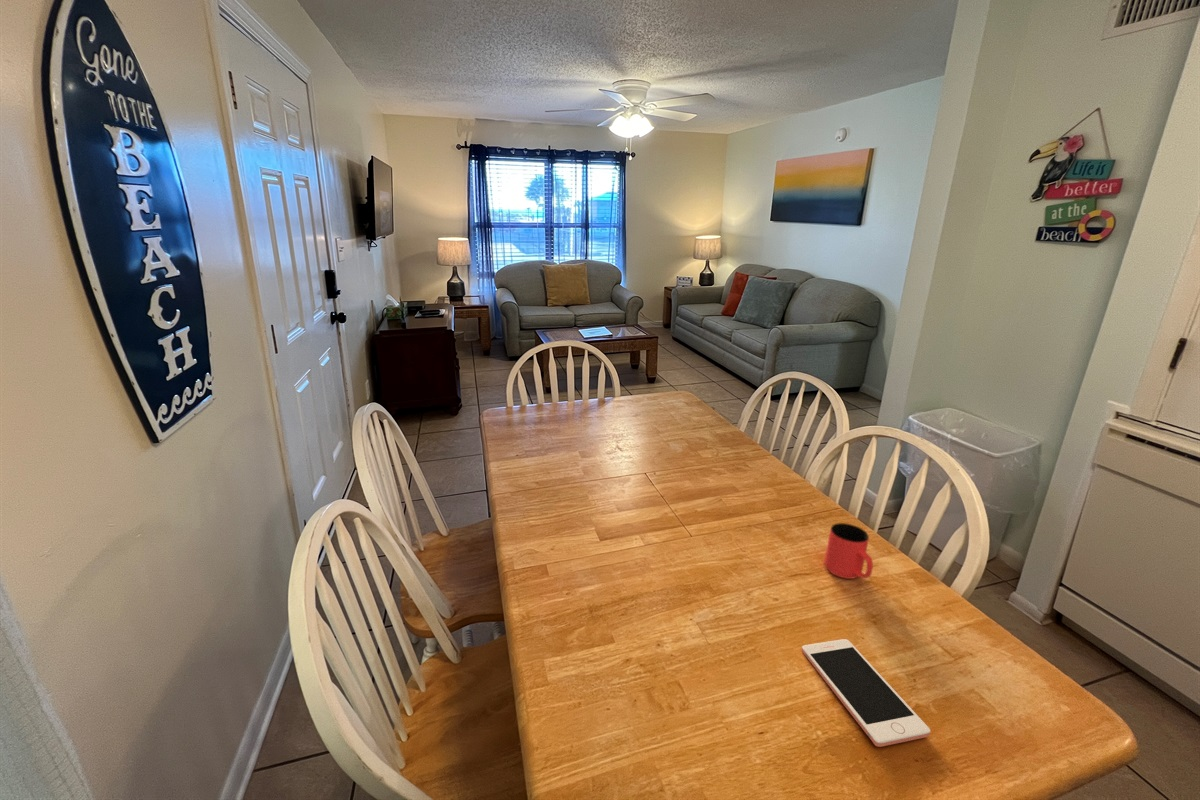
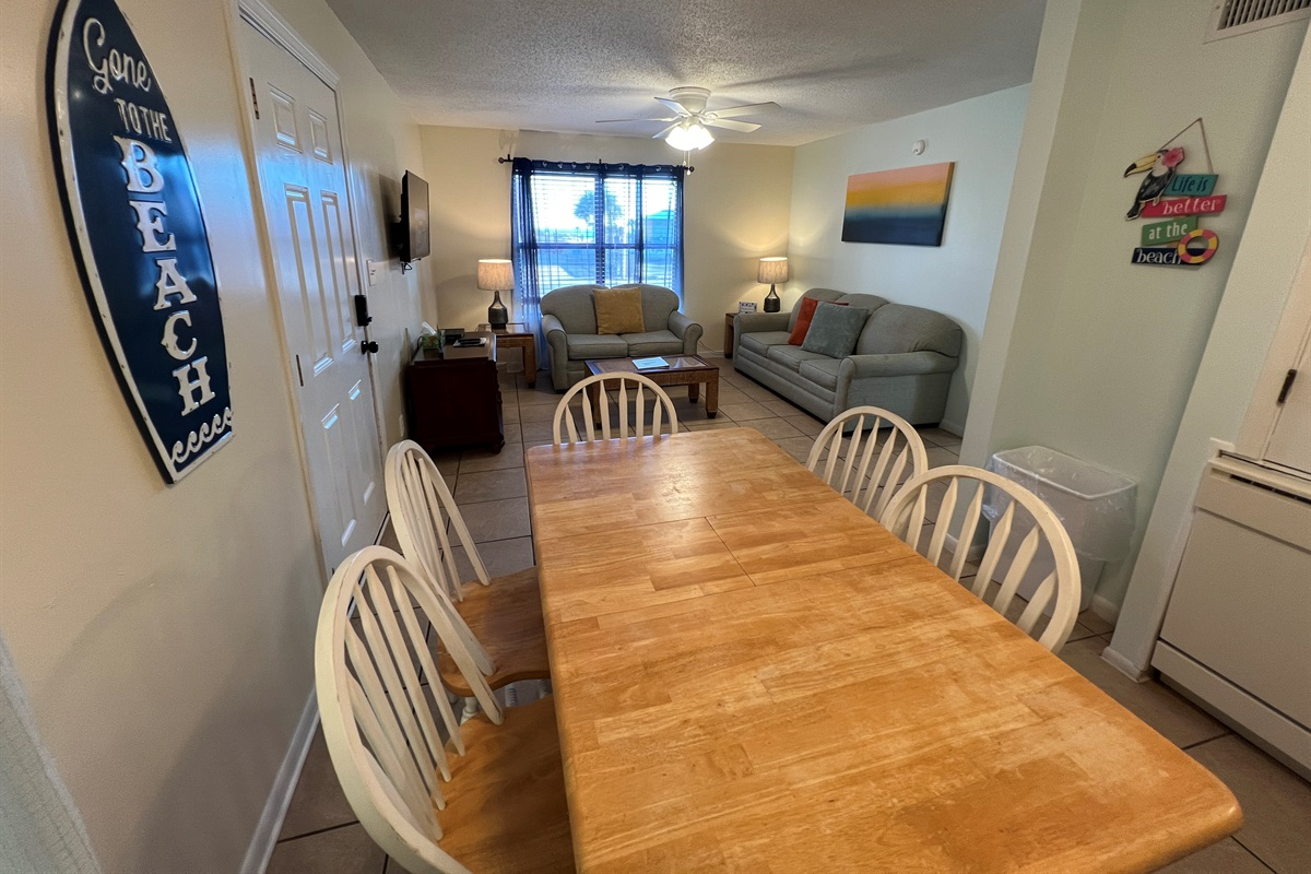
- cell phone [801,638,931,748]
- cup [824,522,874,580]
